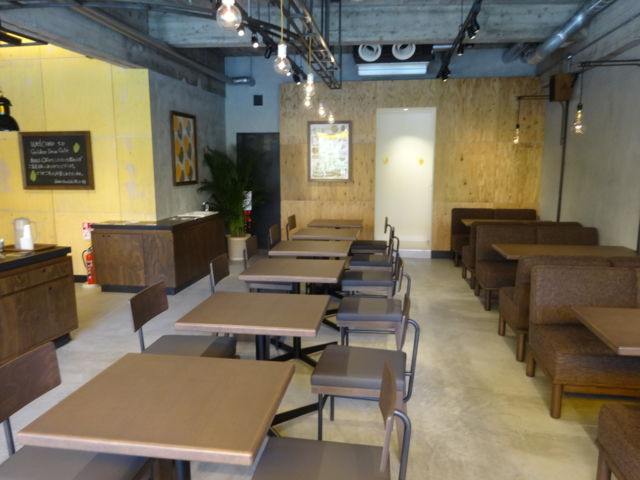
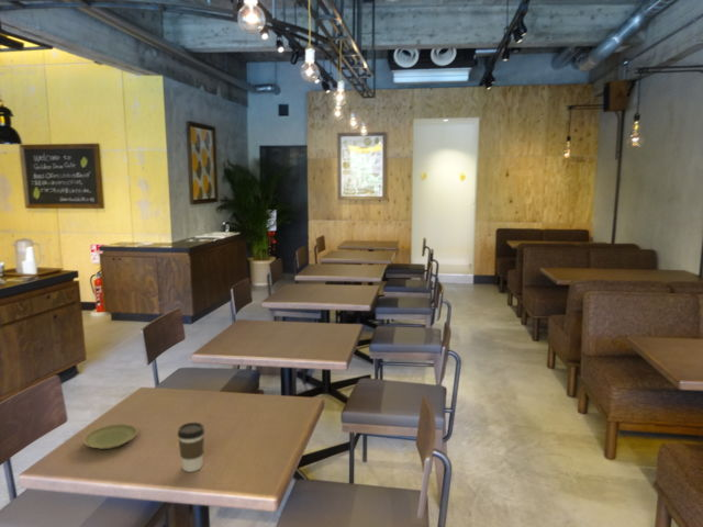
+ coffee cup [177,422,205,473]
+ plate [82,423,138,450]
